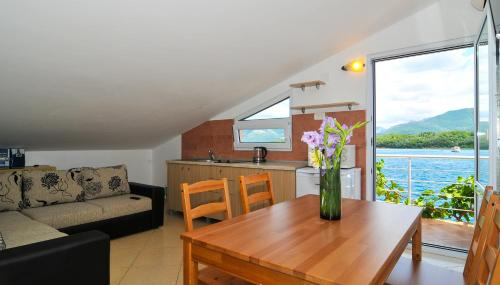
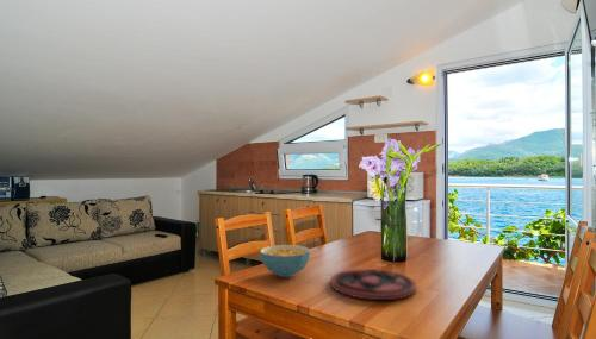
+ plate [329,268,417,301]
+ cereal bowl [259,244,311,278]
